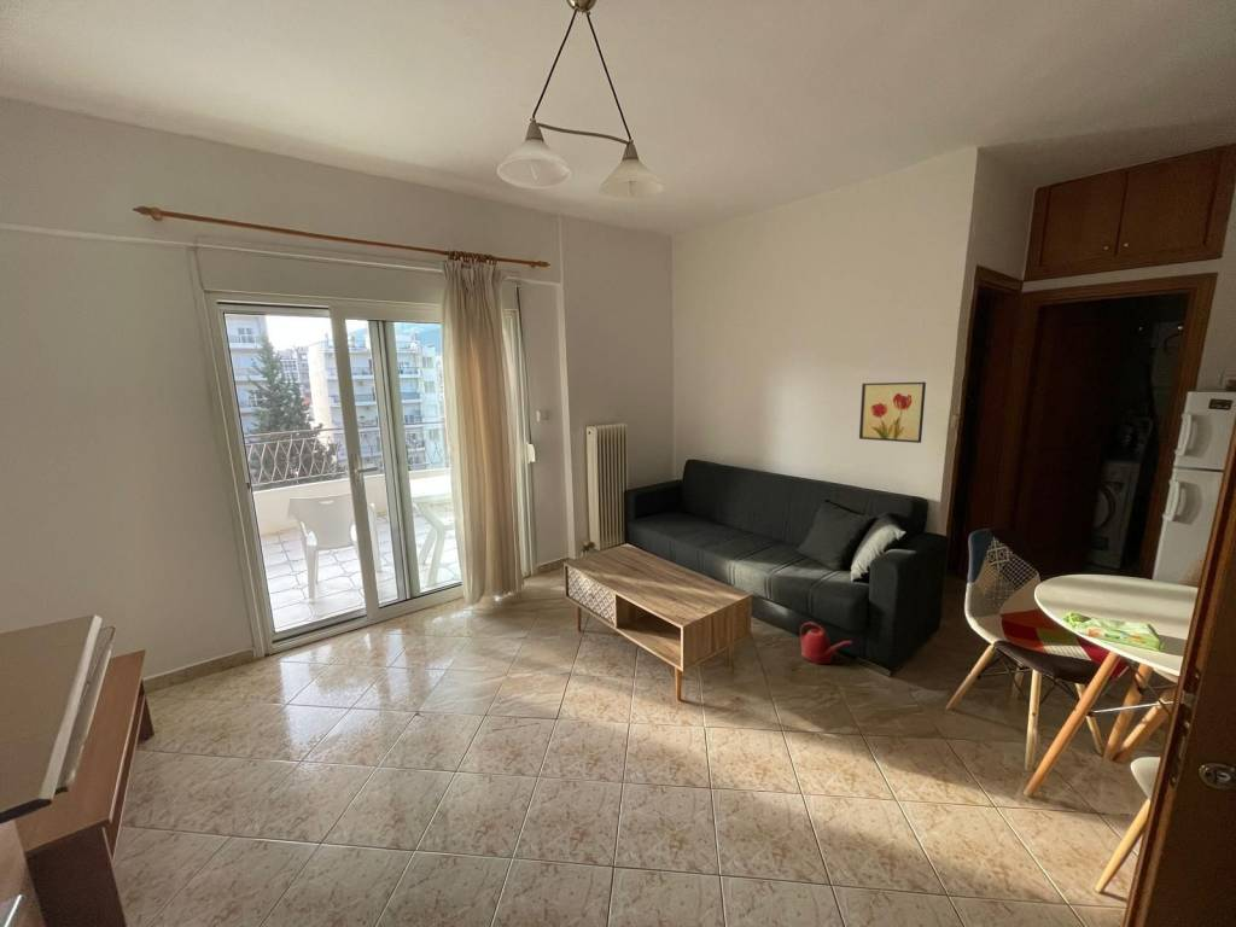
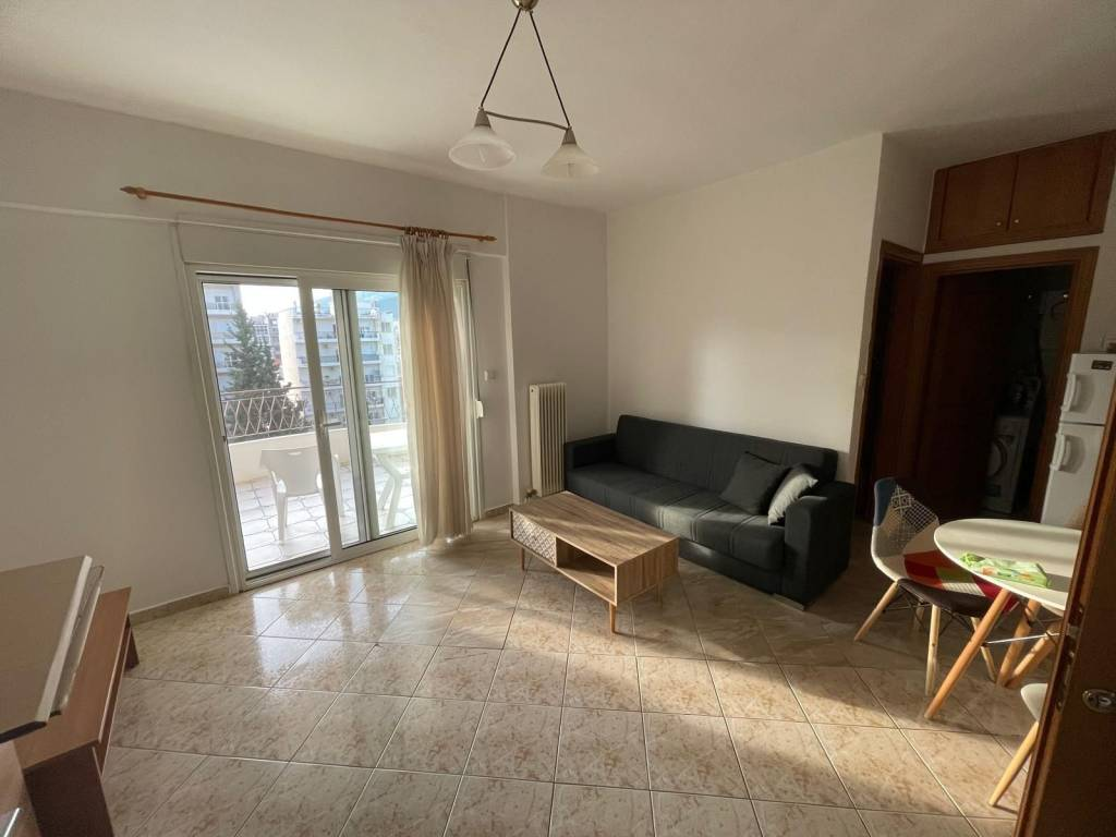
- wall art [858,381,927,444]
- watering can [799,622,855,665]
